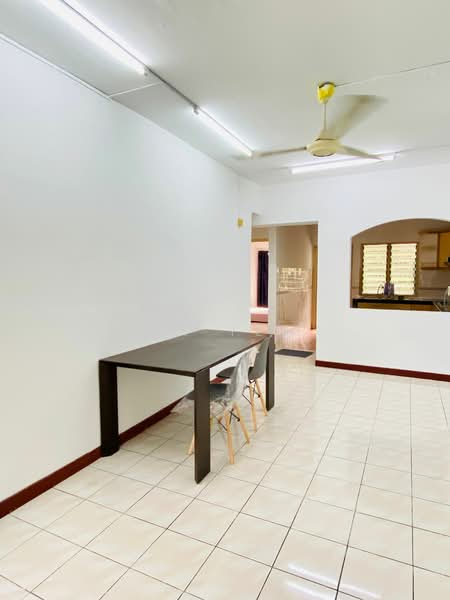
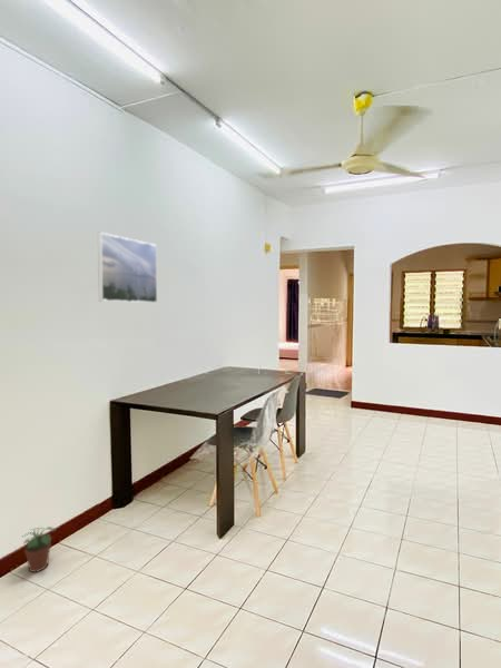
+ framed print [97,230,158,304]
+ potted plant [22,525,57,573]
